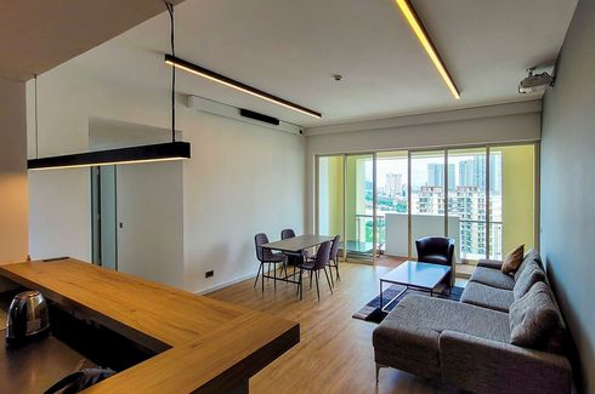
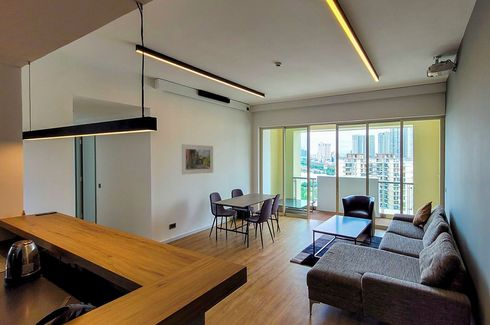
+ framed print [181,143,214,175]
